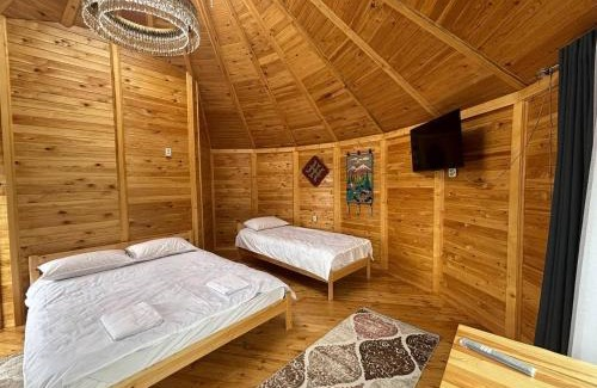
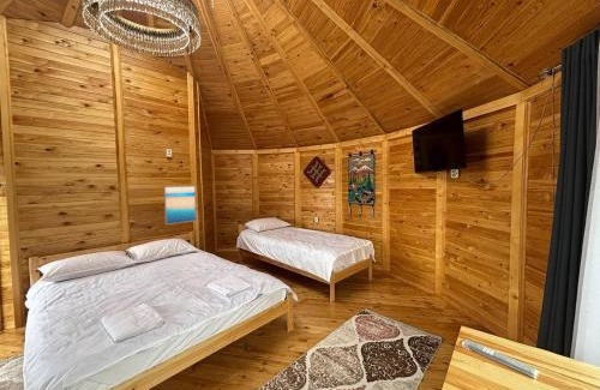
+ wall art [163,185,198,226]
